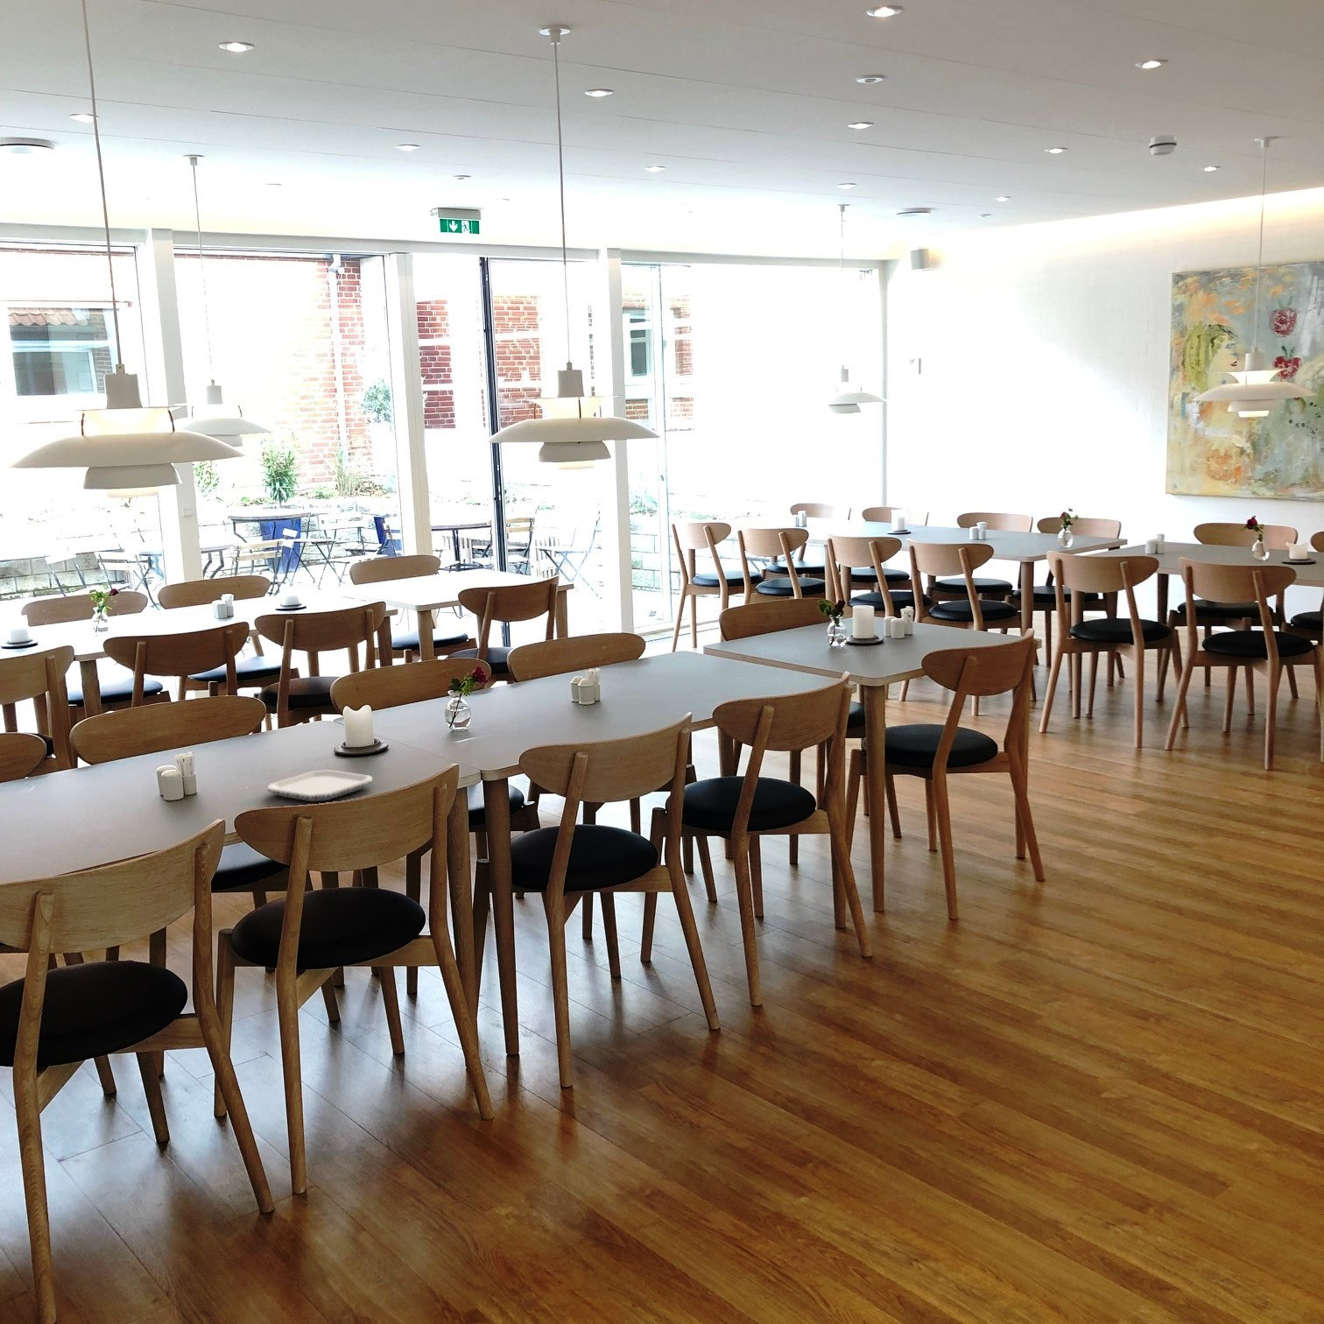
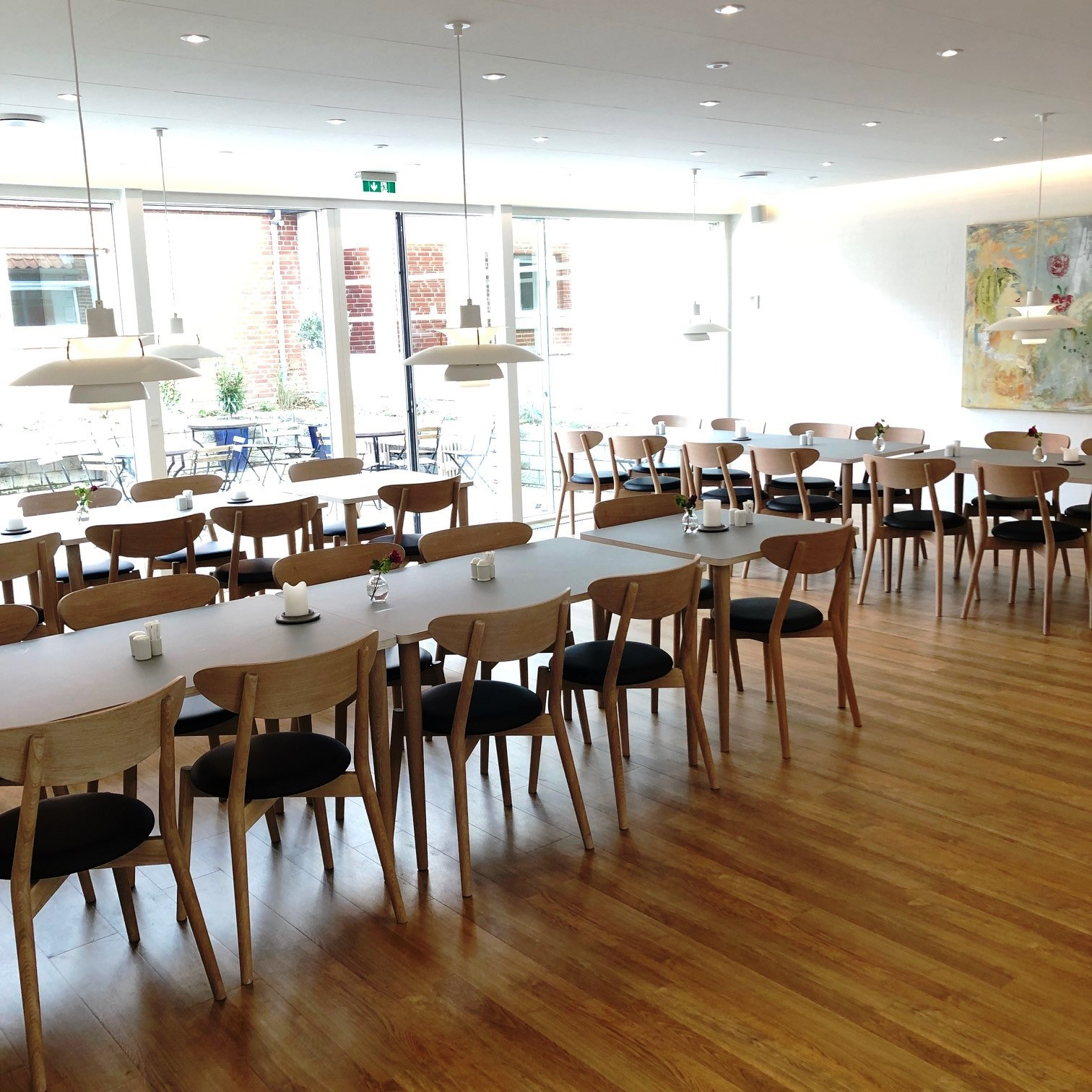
- smoke detector [1148,133,1177,156]
- plate [267,769,373,803]
